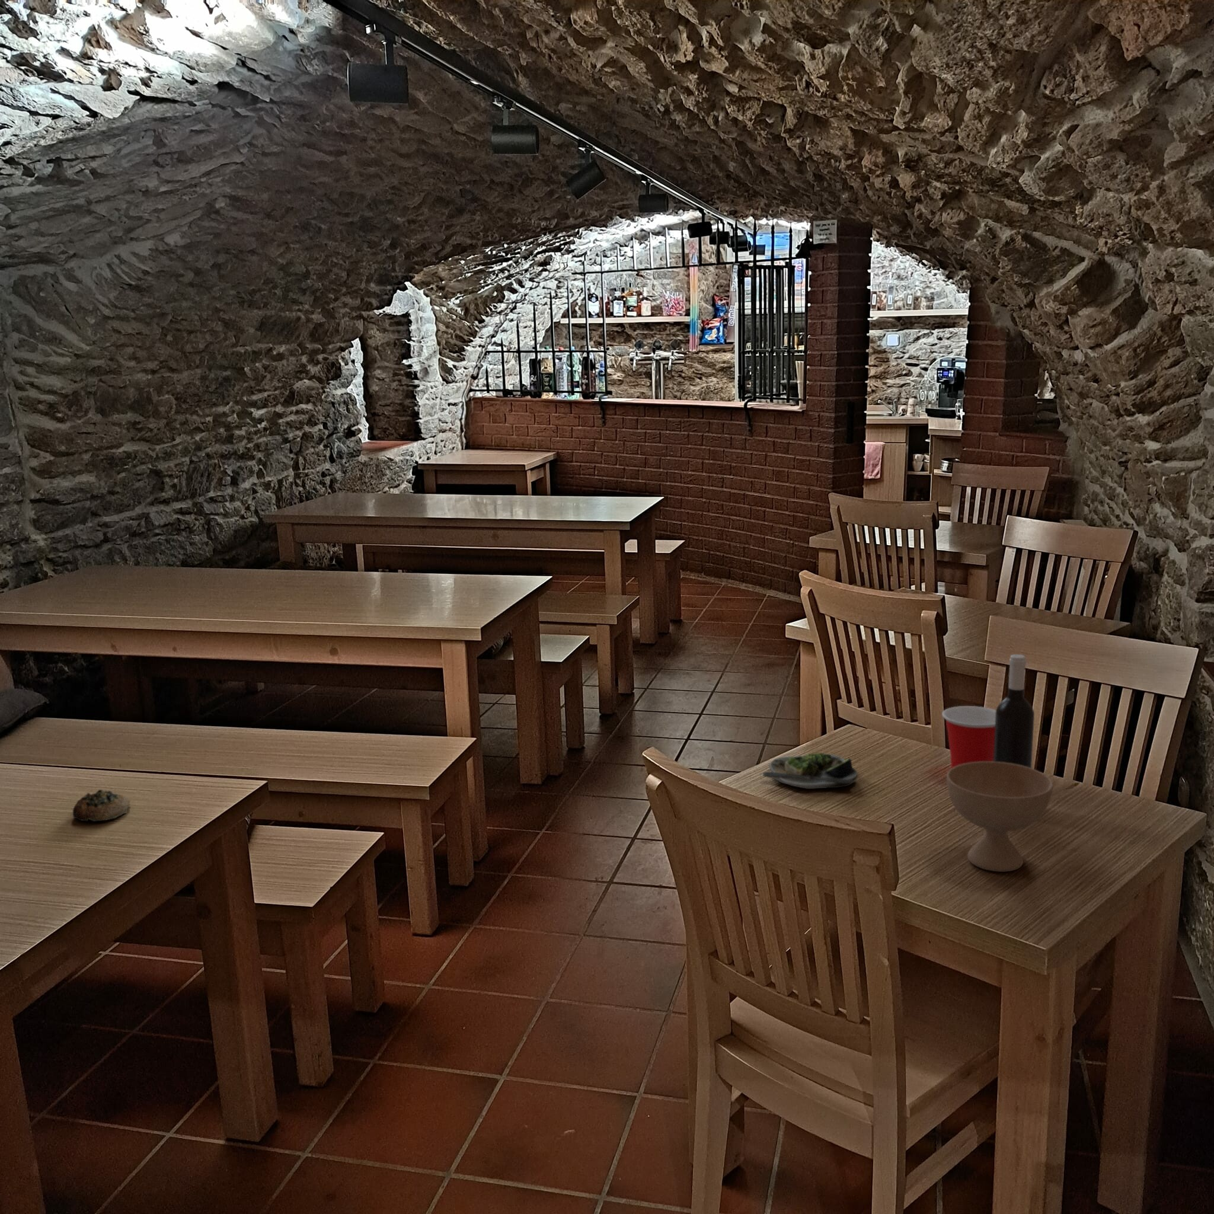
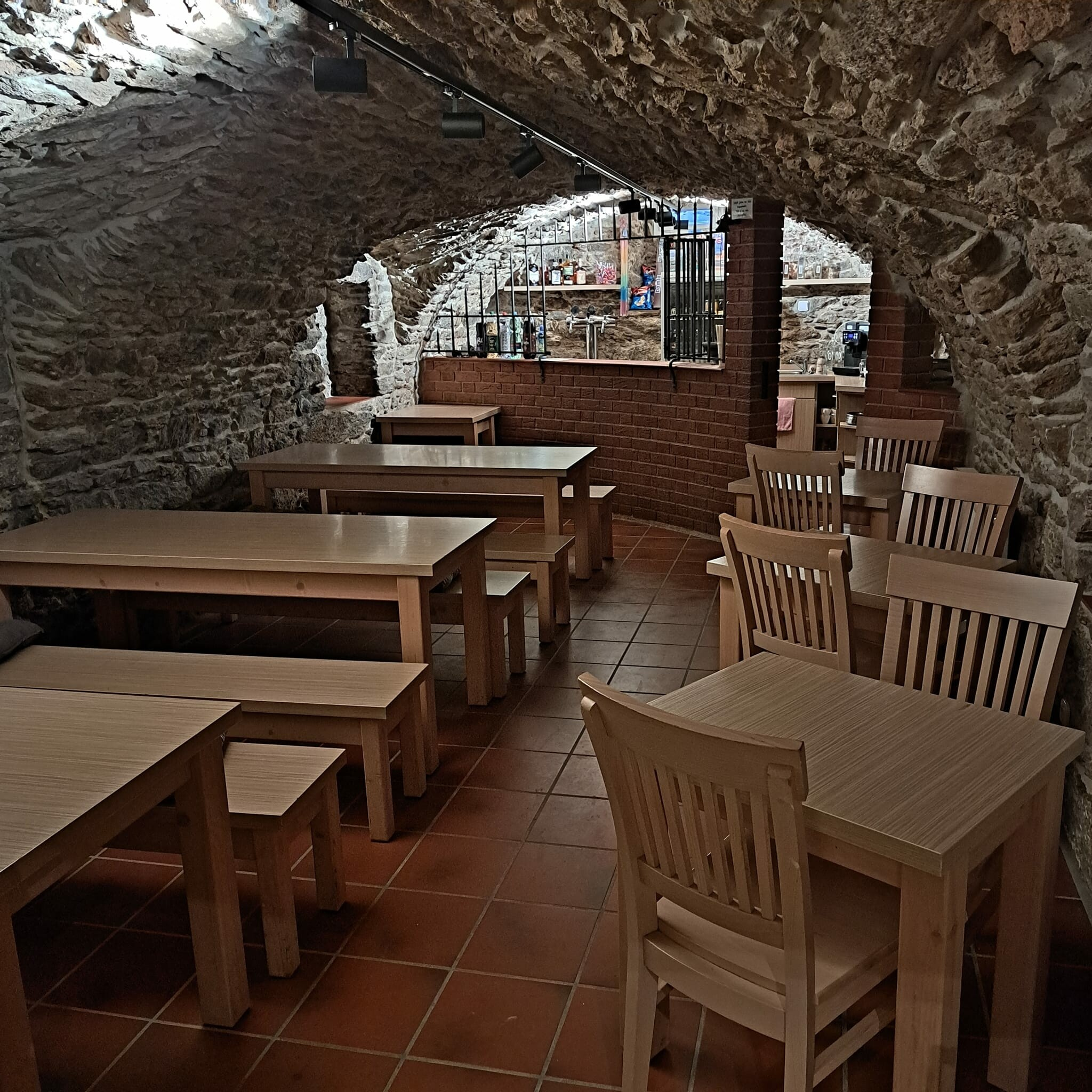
- wine bottle [994,654,1035,768]
- cup [942,706,996,769]
- bowl [946,762,1054,873]
- bread roll [72,789,131,823]
- salad plate [763,753,858,789]
